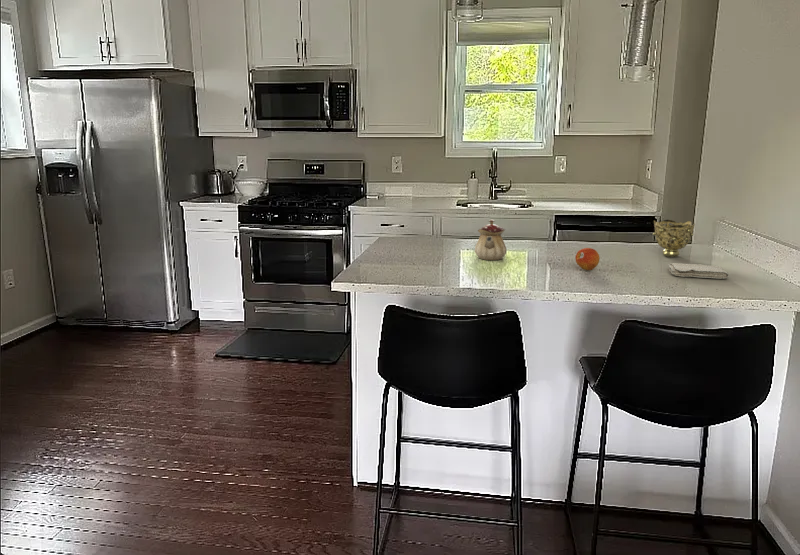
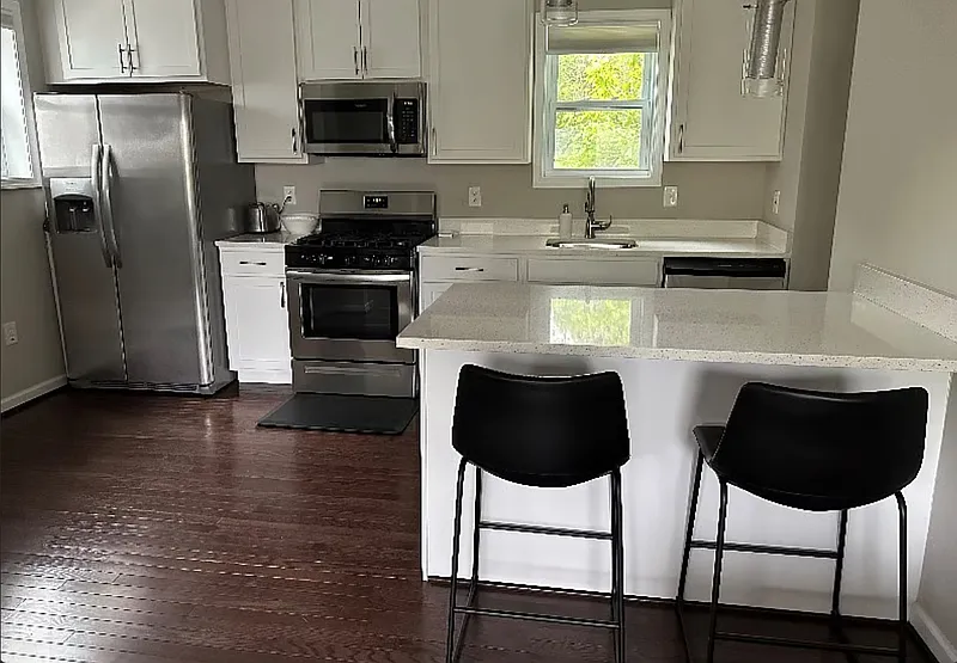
- washcloth [667,262,730,280]
- fruit [574,247,601,271]
- teapot [474,218,507,261]
- decorative bowl [652,219,696,258]
